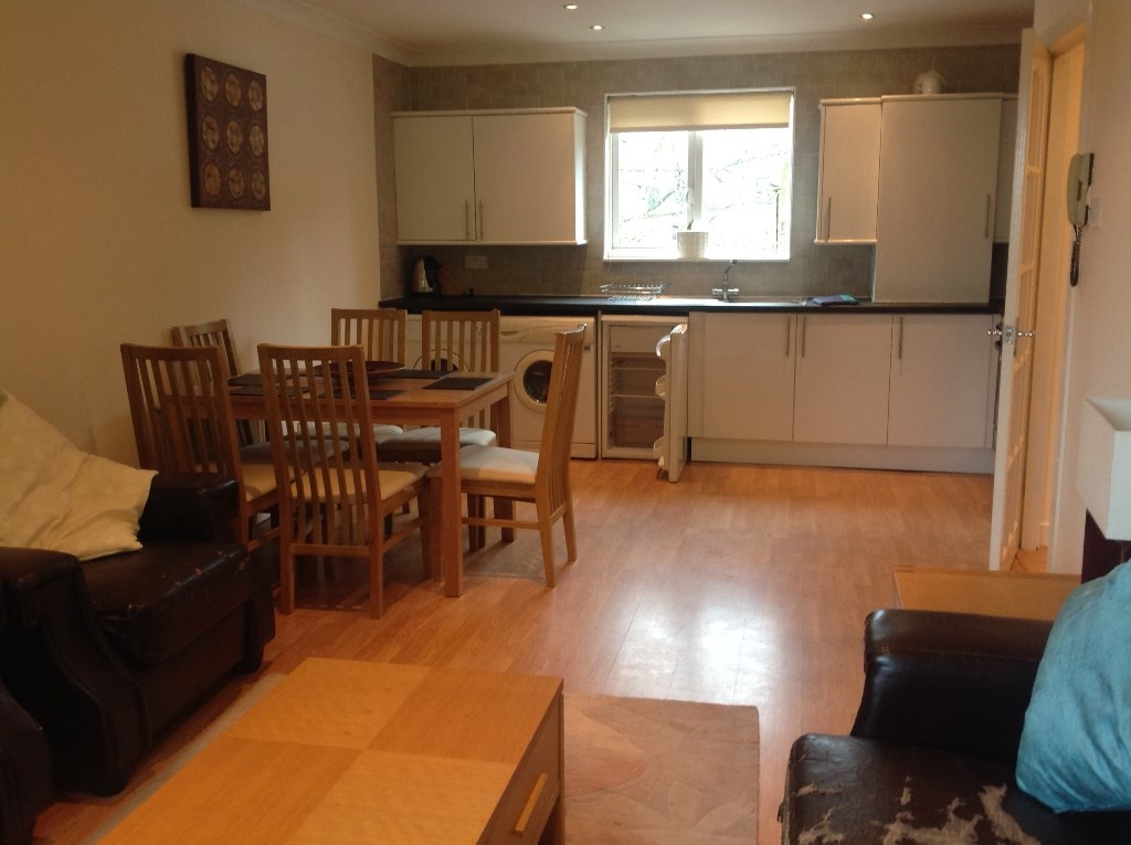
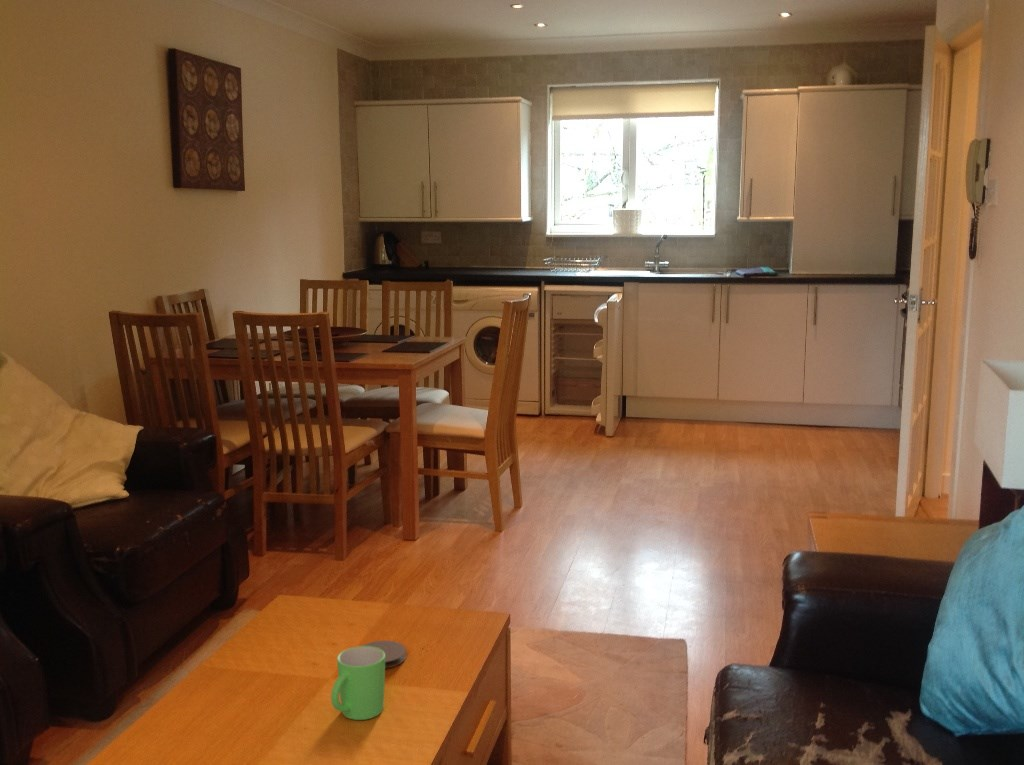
+ coaster [361,639,407,669]
+ mug [330,645,386,721]
